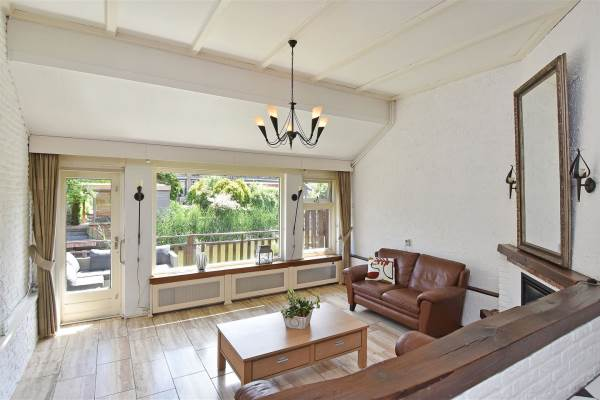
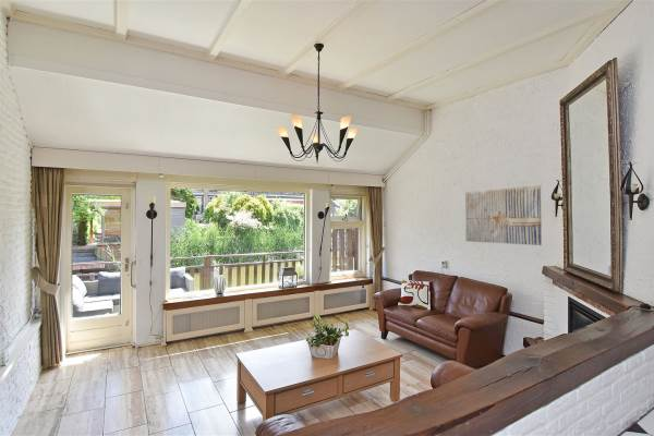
+ wall art [464,184,543,246]
